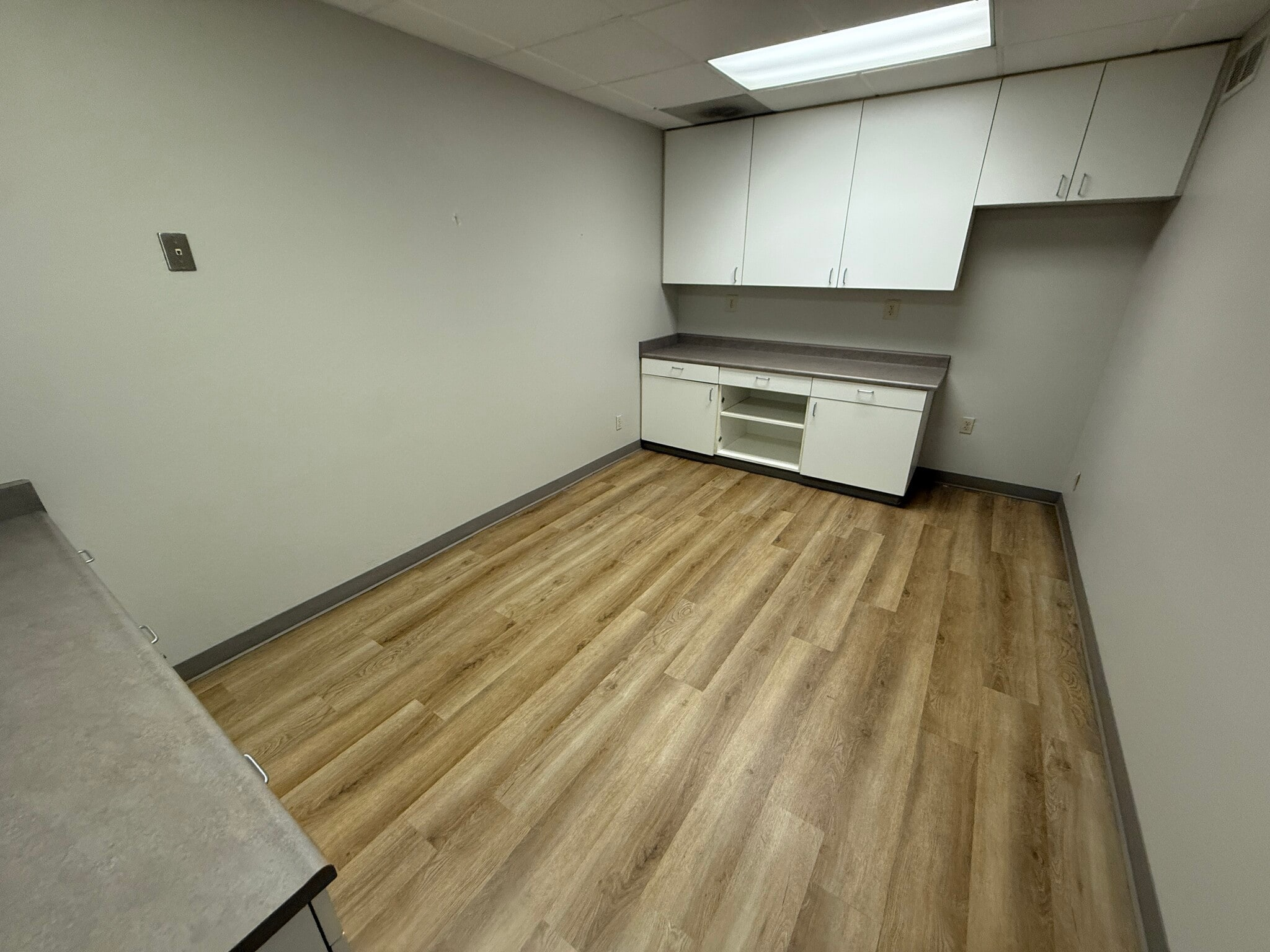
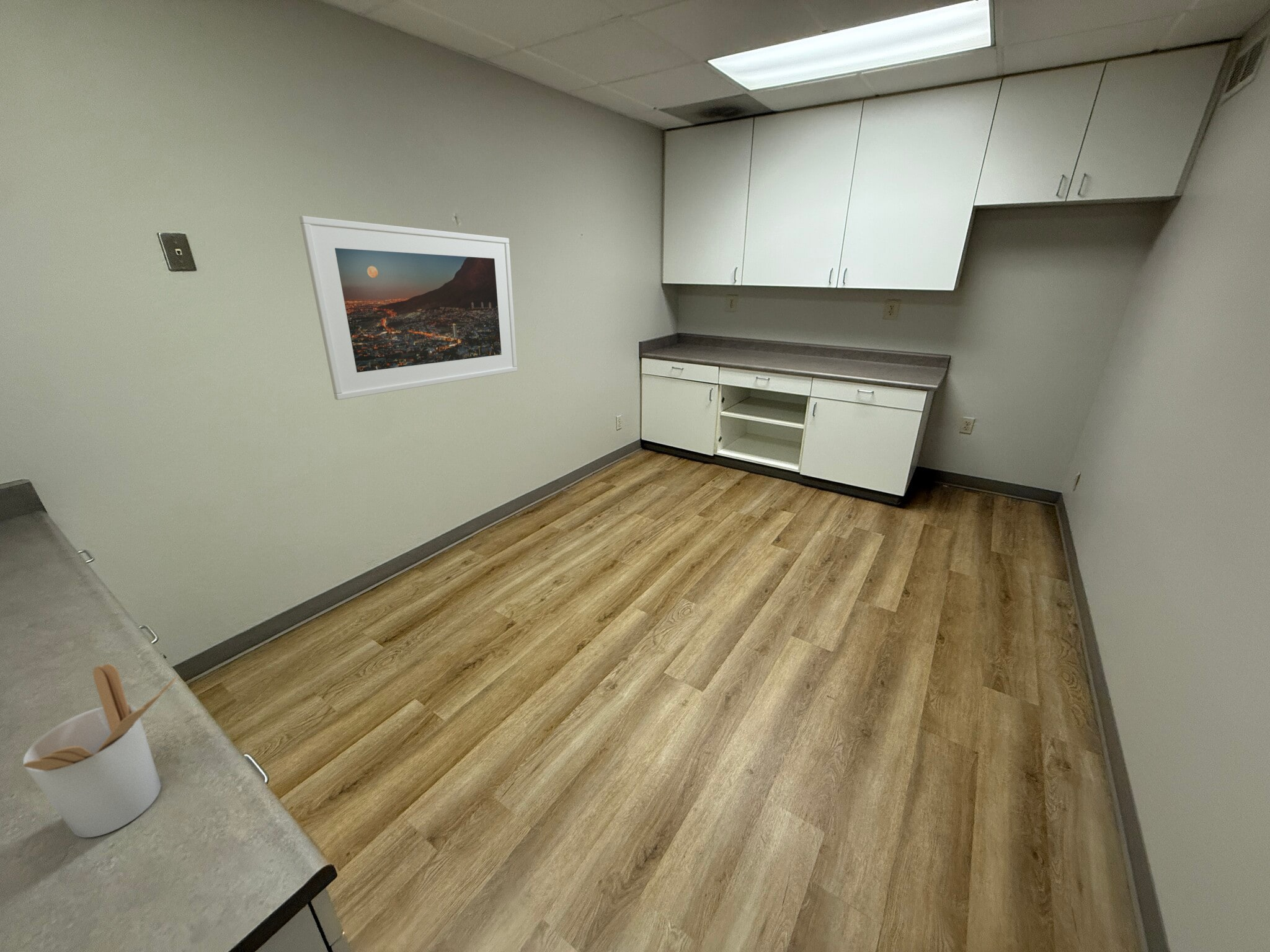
+ utensil holder [22,663,179,838]
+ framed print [299,215,518,400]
